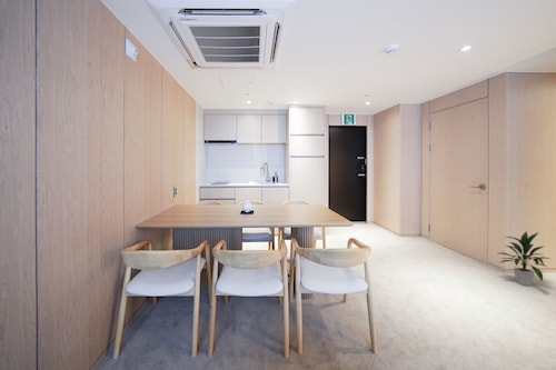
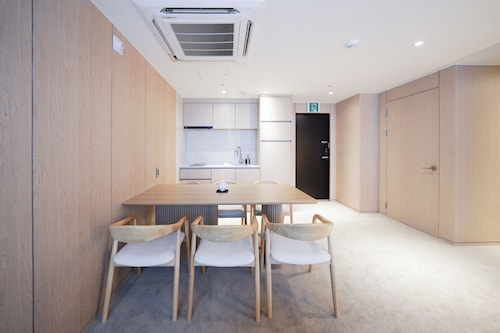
- indoor plant [498,230,552,287]
